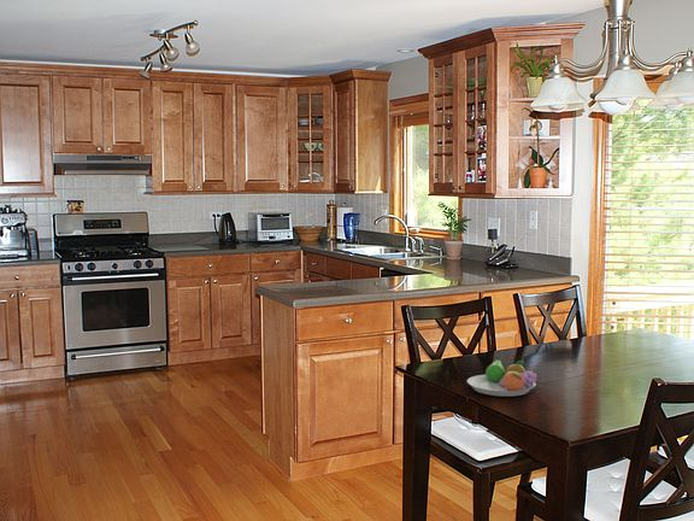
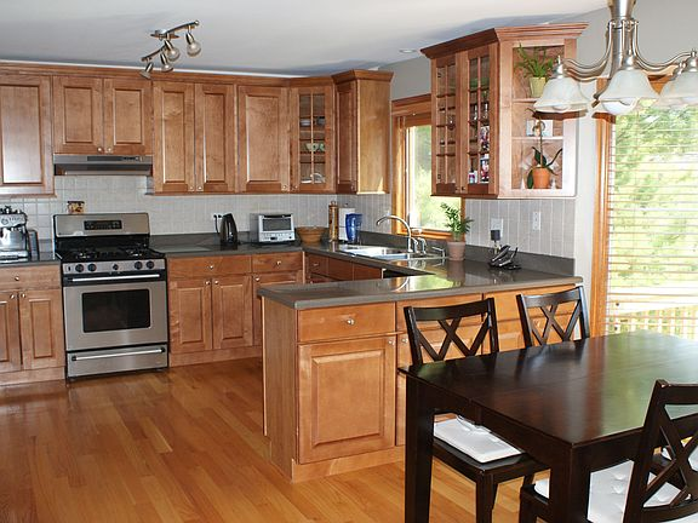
- fruit bowl [466,358,537,398]
